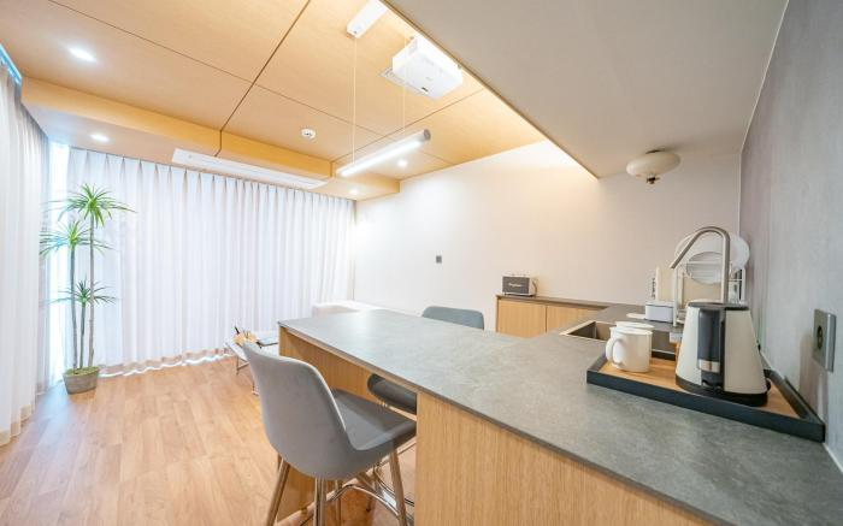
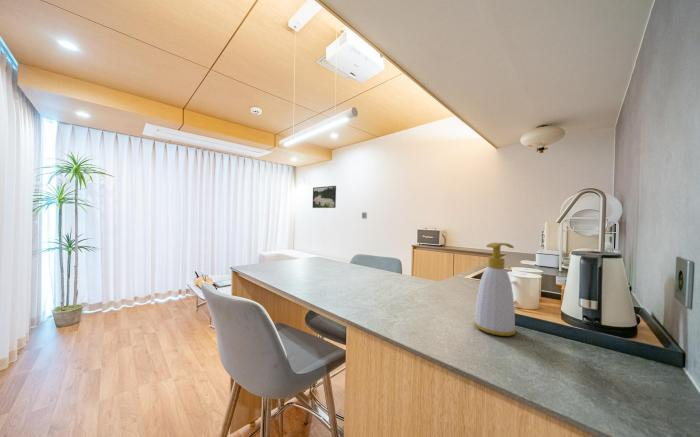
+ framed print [312,185,337,209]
+ soap bottle [473,242,517,337]
